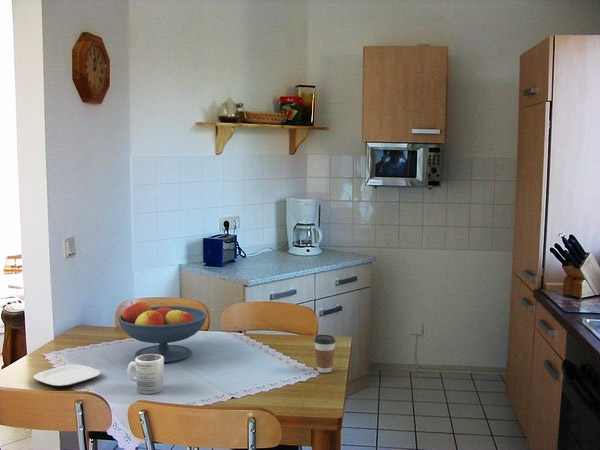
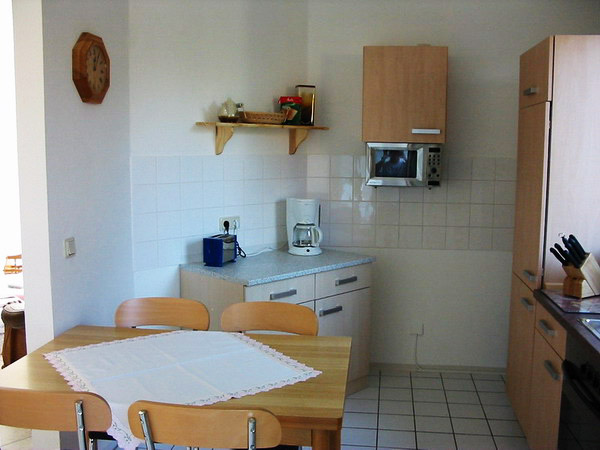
- coffee cup [313,334,336,374]
- fruit bowl [117,300,208,363]
- plate [33,364,102,387]
- mug [126,354,165,395]
